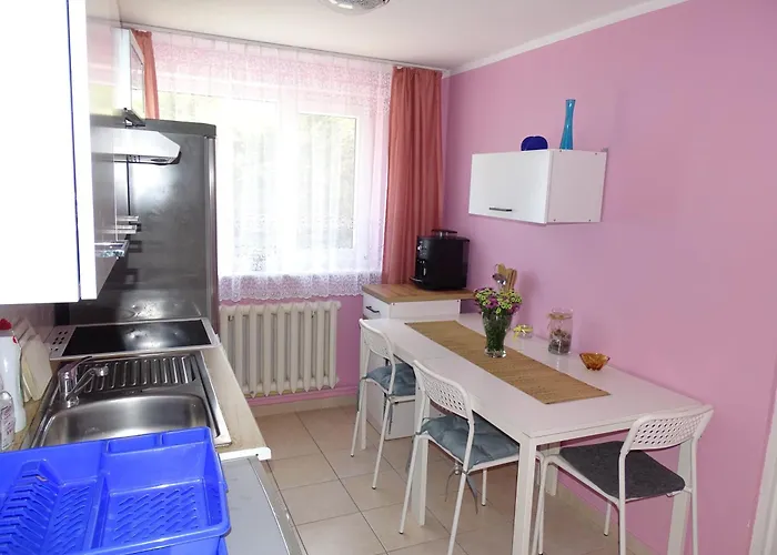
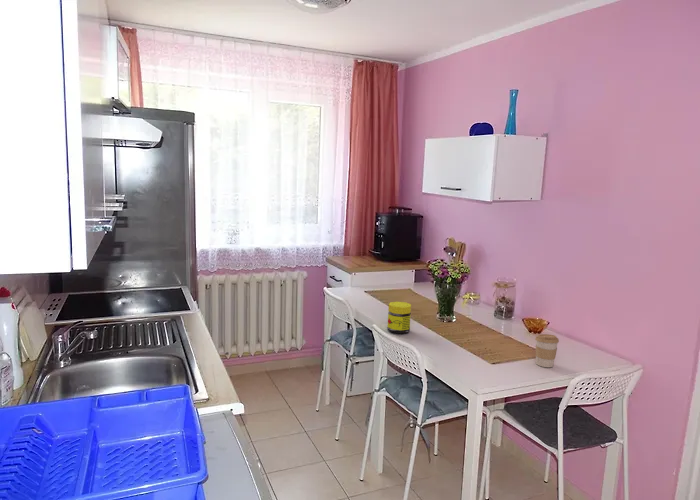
+ jar [386,301,412,334]
+ coffee cup [534,333,560,368]
